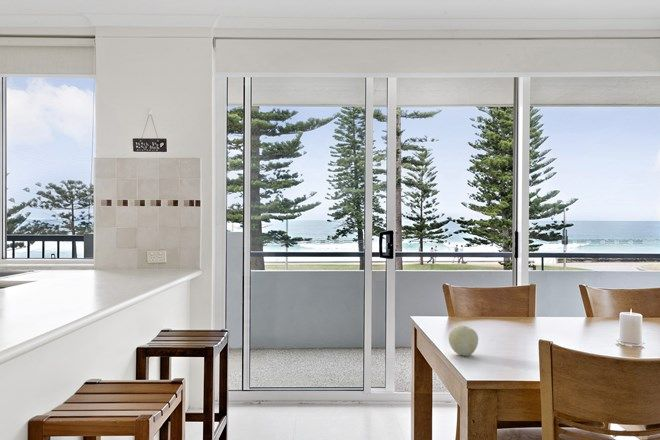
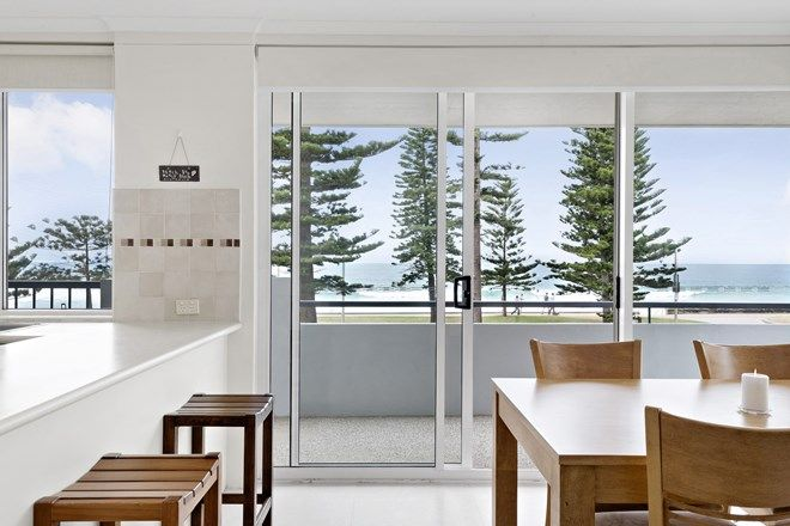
- fruit [448,325,479,357]
